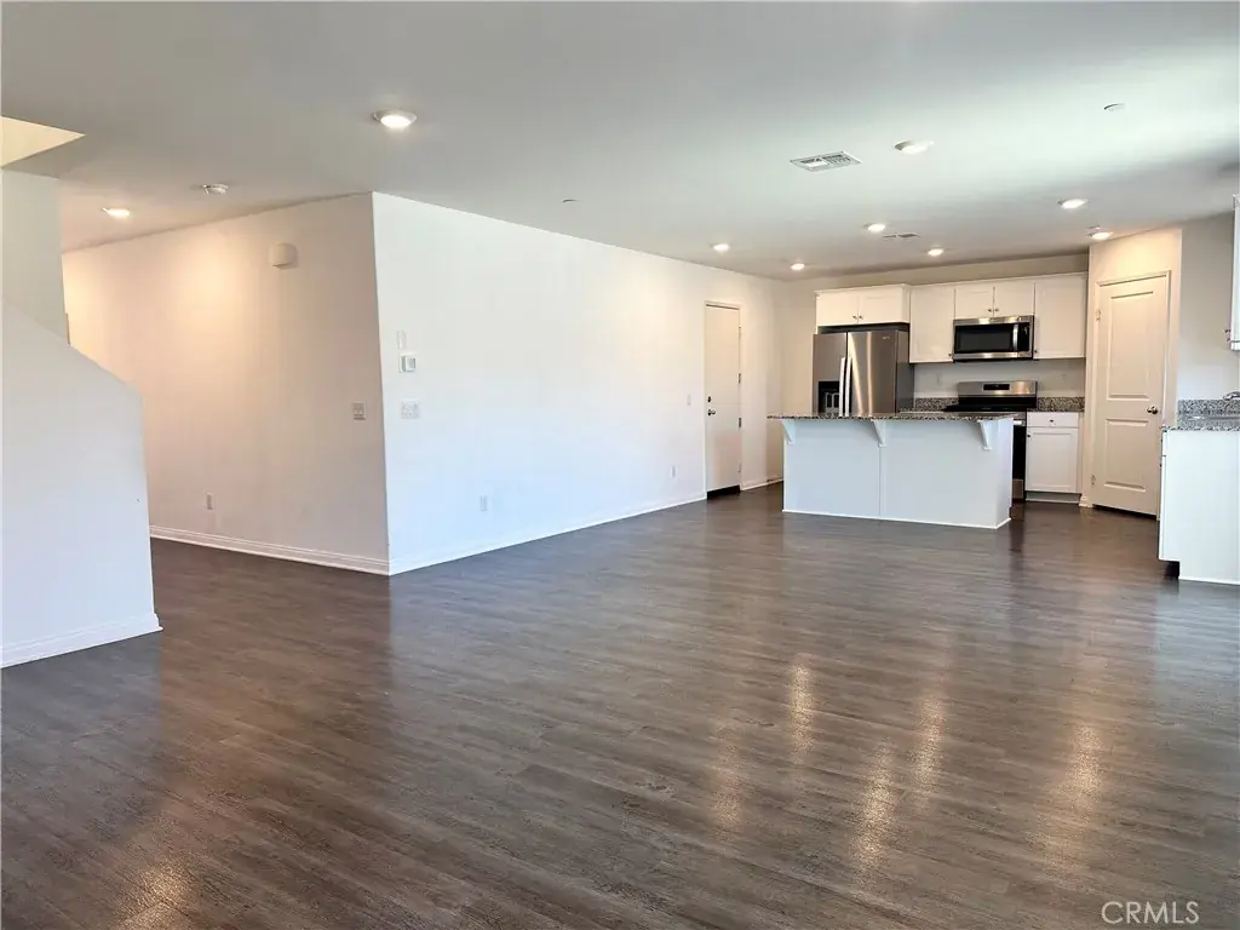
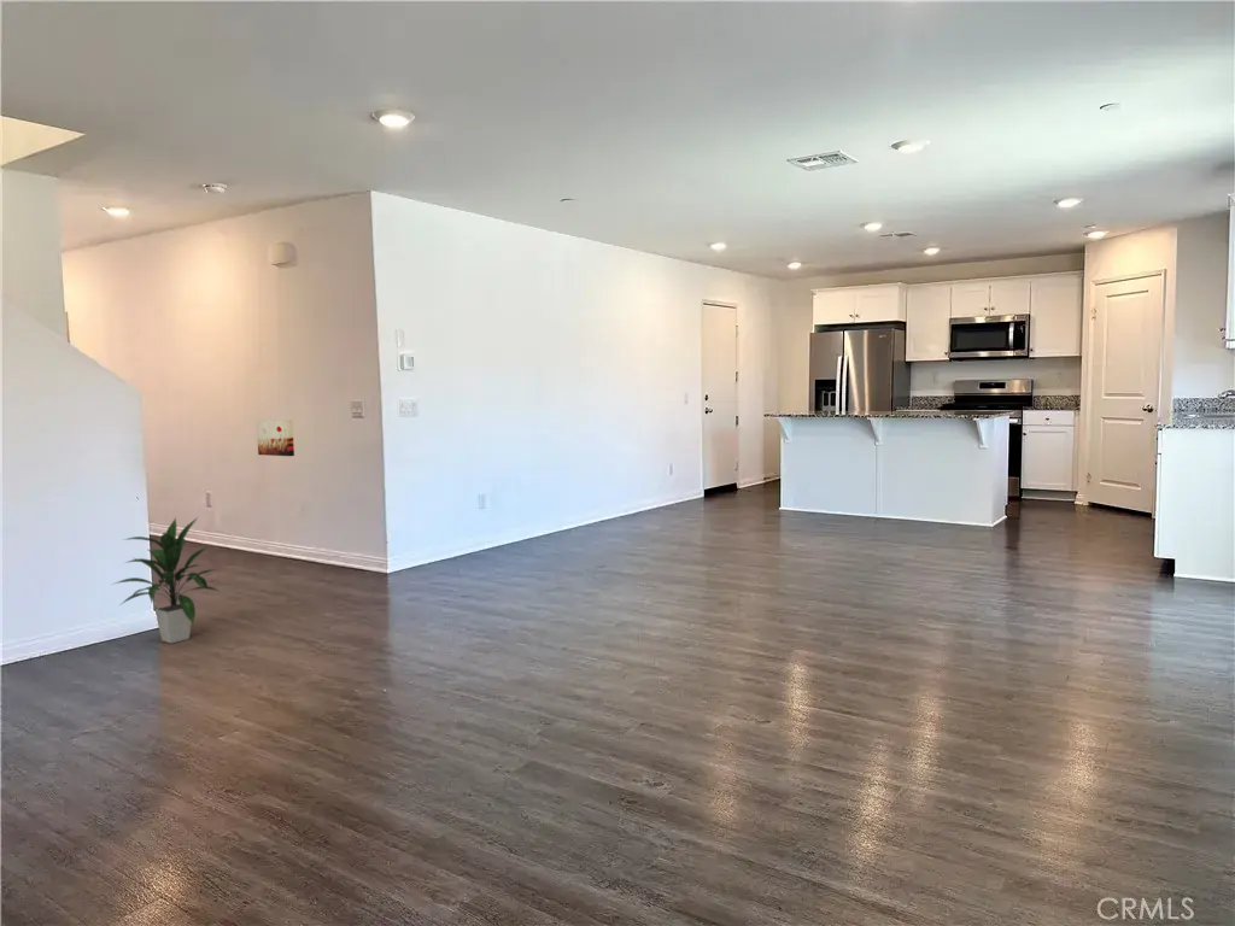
+ indoor plant [111,515,222,644]
+ wall art [256,420,295,457]
